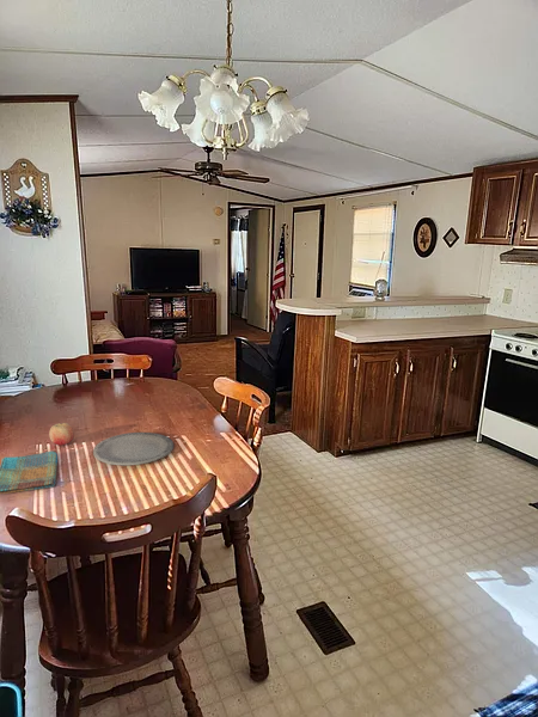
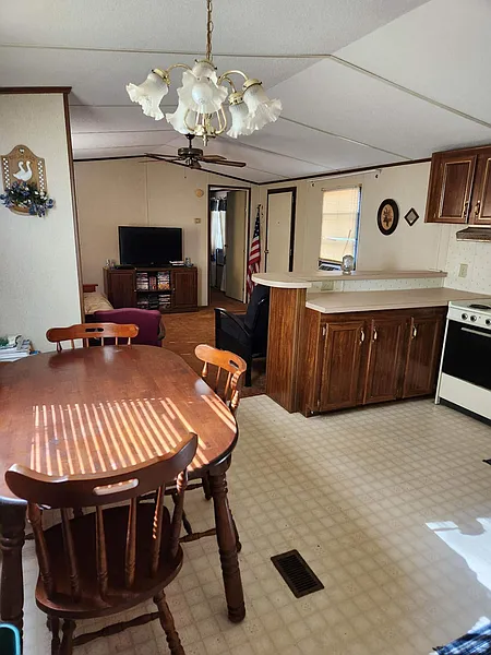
- plate [92,431,175,466]
- fruit [48,422,75,447]
- dish towel [0,451,59,495]
